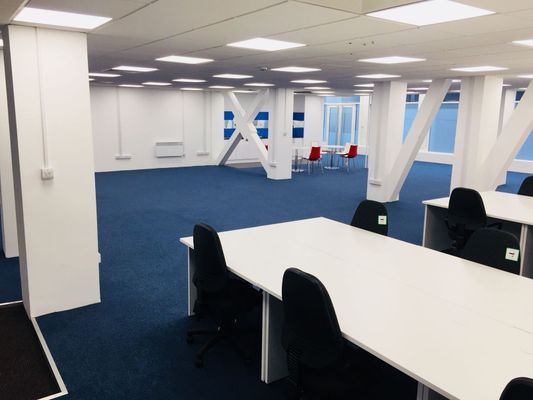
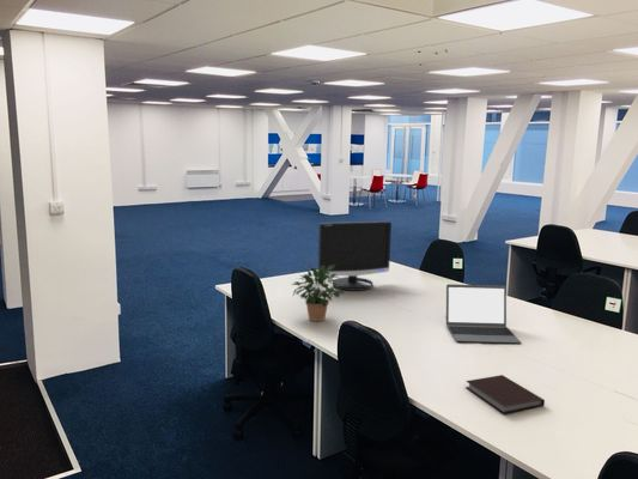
+ laptop [445,283,522,344]
+ monitor [317,220,393,292]
+ potted plant [291,265,345,322]
+ notebook [464,374,546,416]
